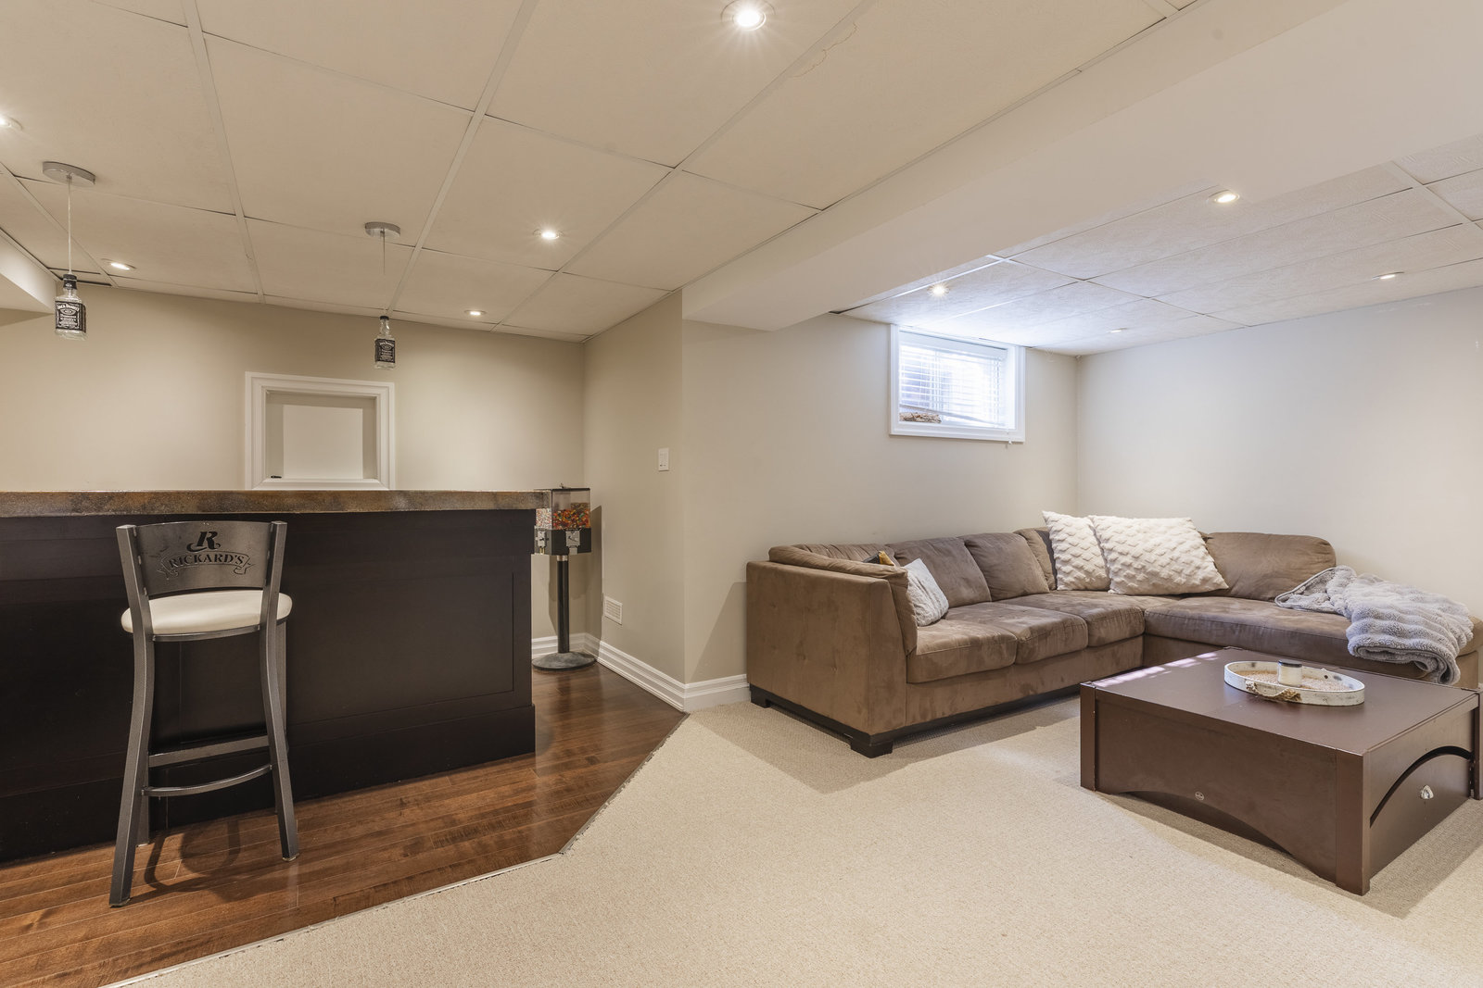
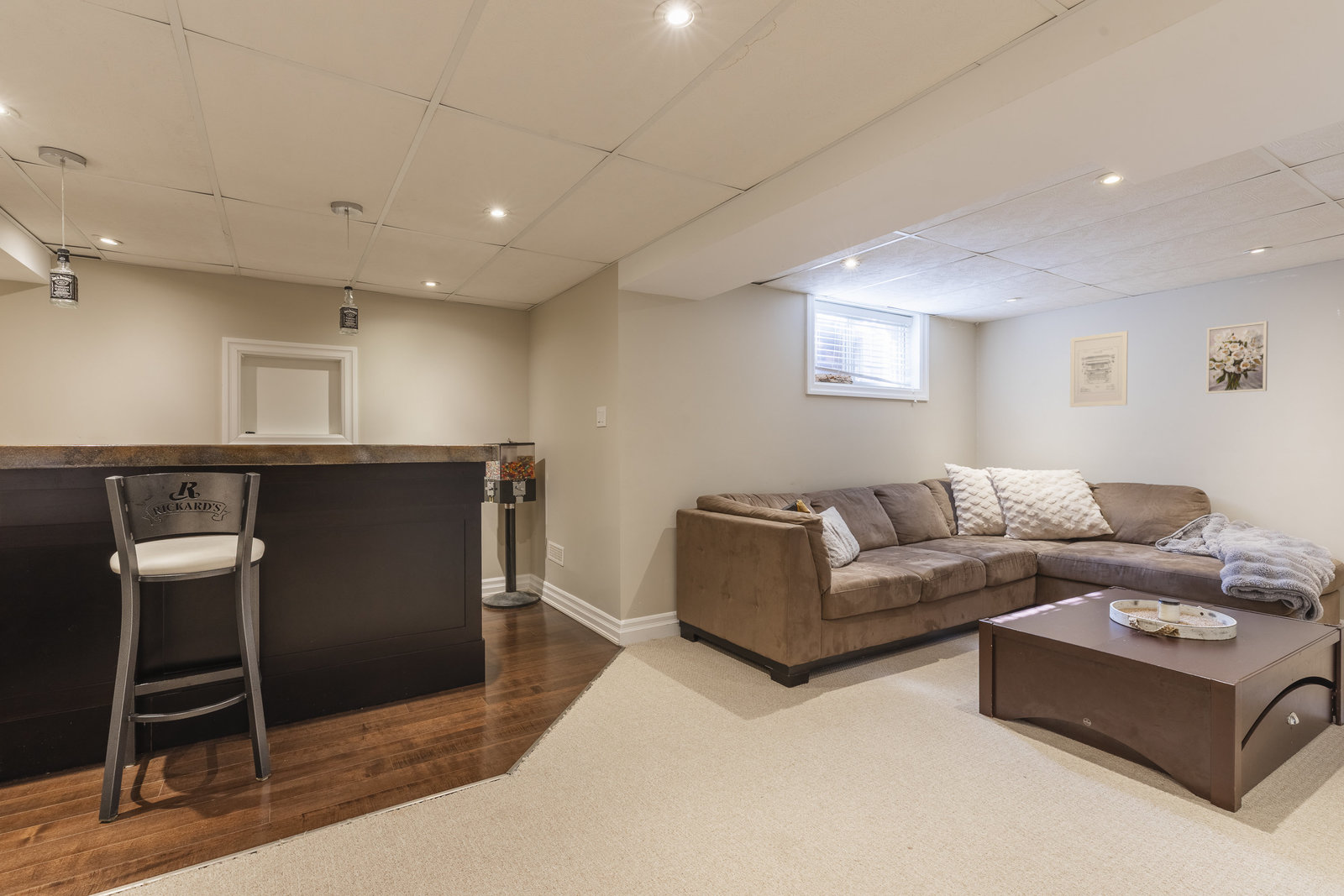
+ wall art [1069,330,1129,408]
+ wall art [1205,320,1269,395]
